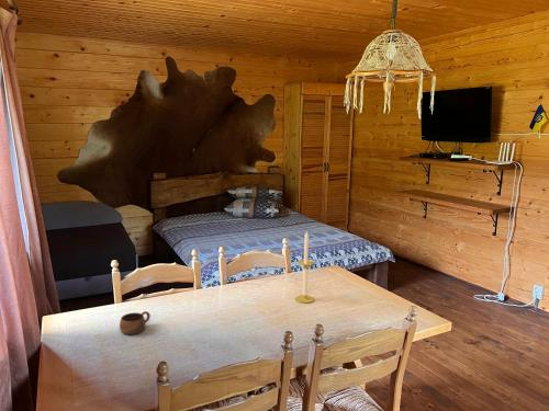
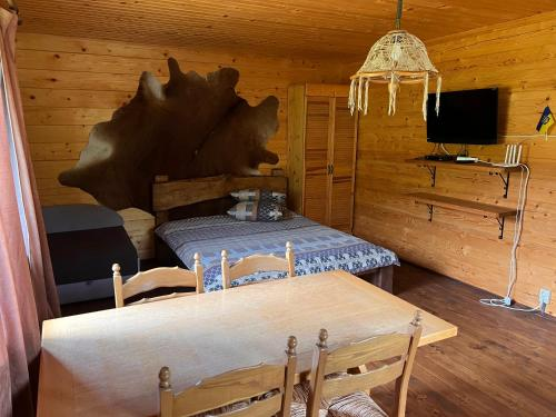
- candle [294,230,315,304]
- cup [119,310,152,335]
